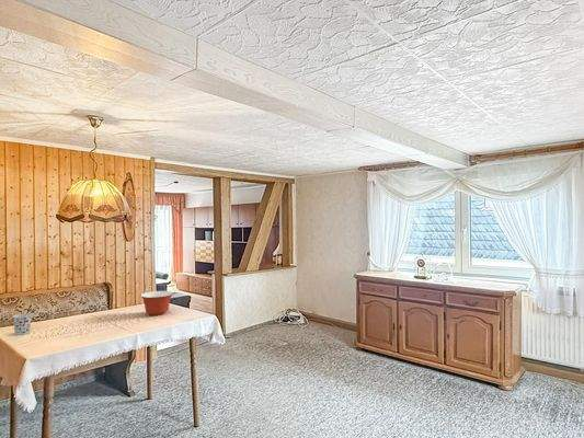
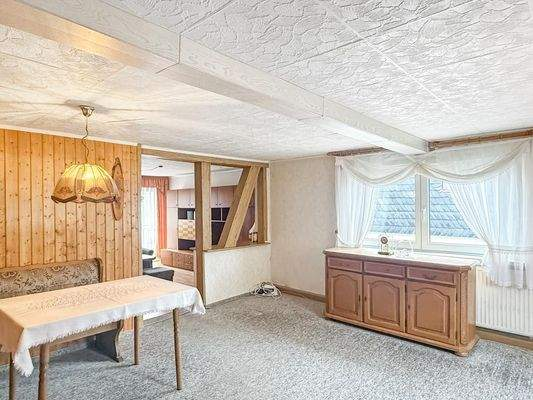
- mixing bowl [140,290,174,316]
- cup [11,312,33,336]
